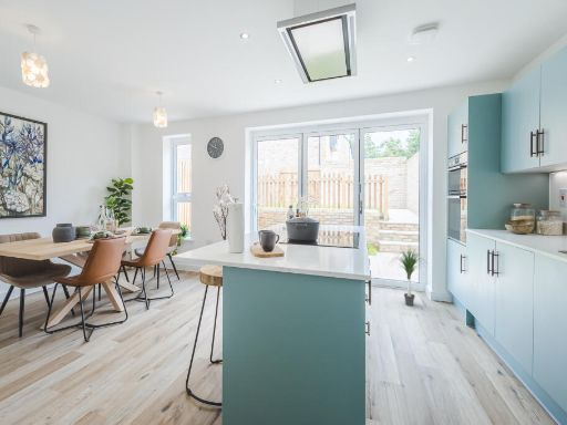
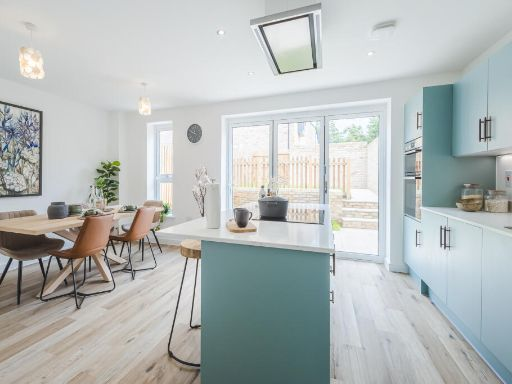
- potted plant [389,243,427,307]
